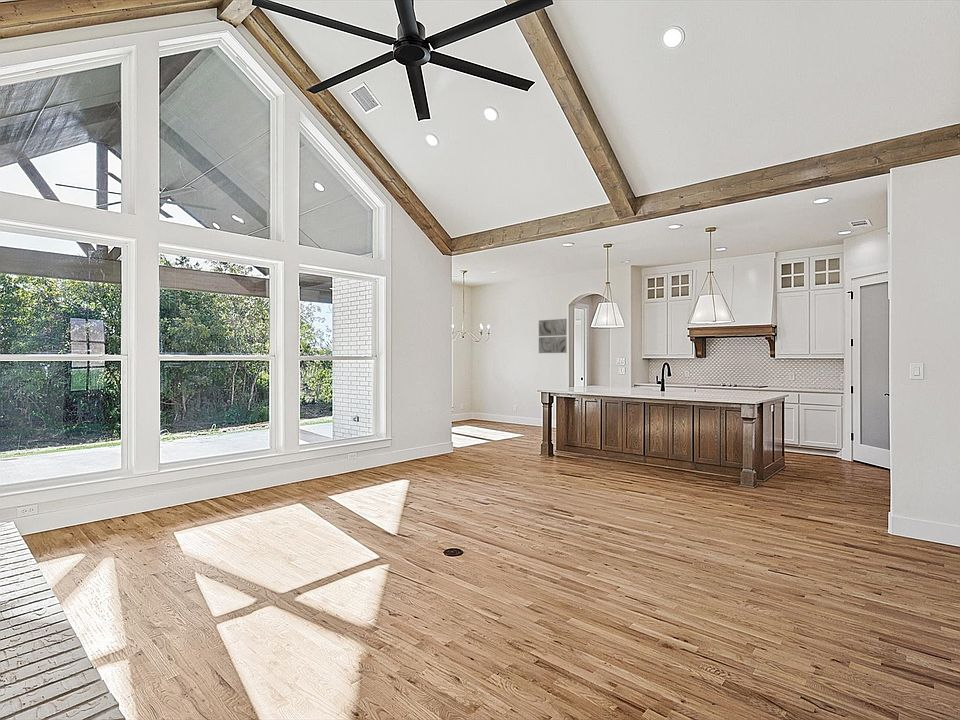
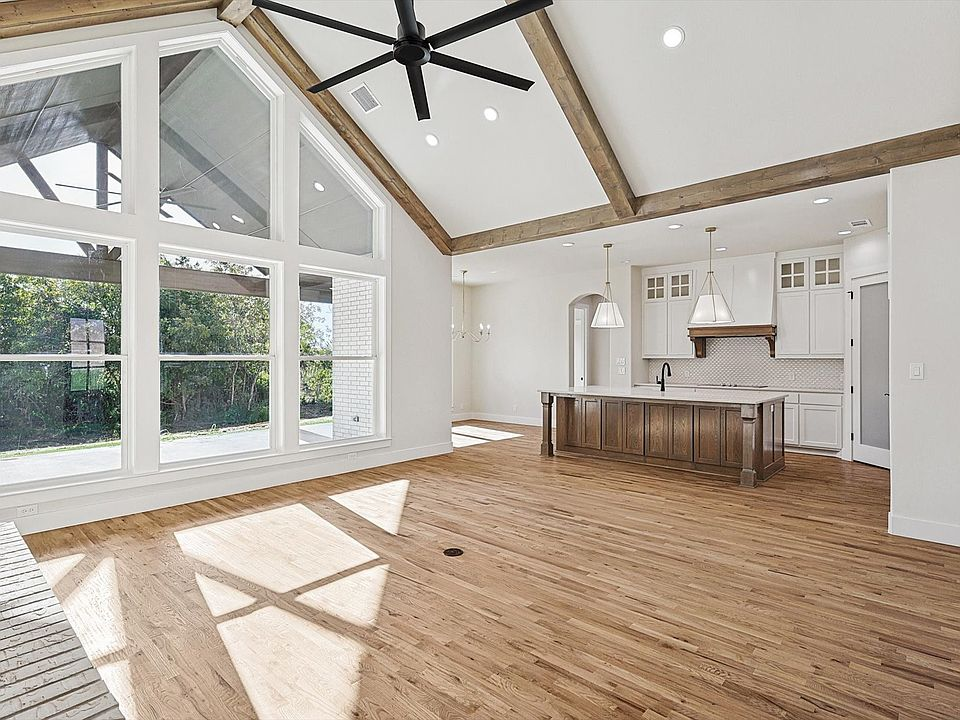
- wall art [538,318,568,354]
